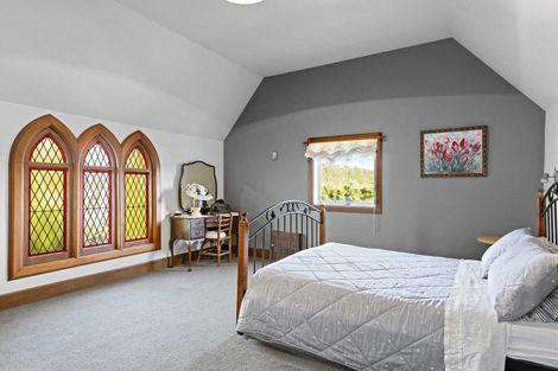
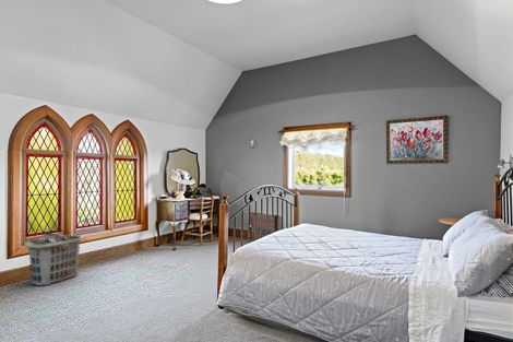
+ clothes hamper [23,232,85,286]
